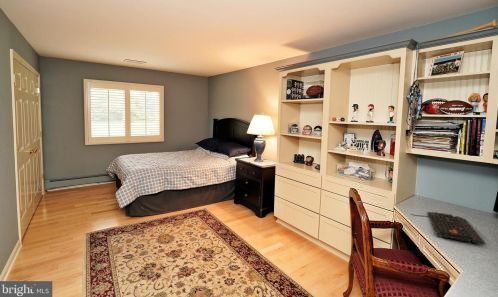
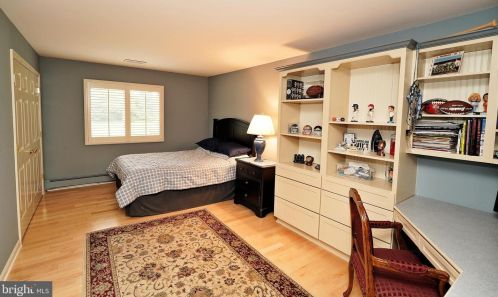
- keyboard [410,211,487,246]
